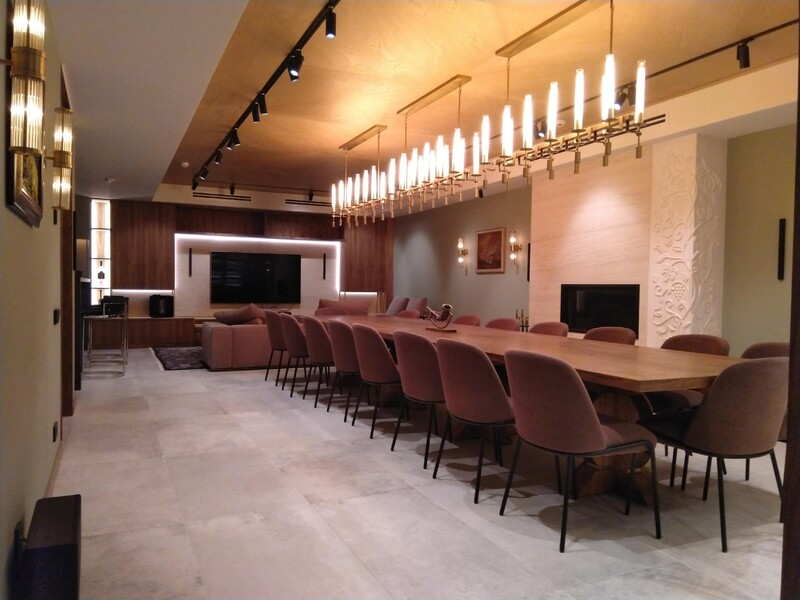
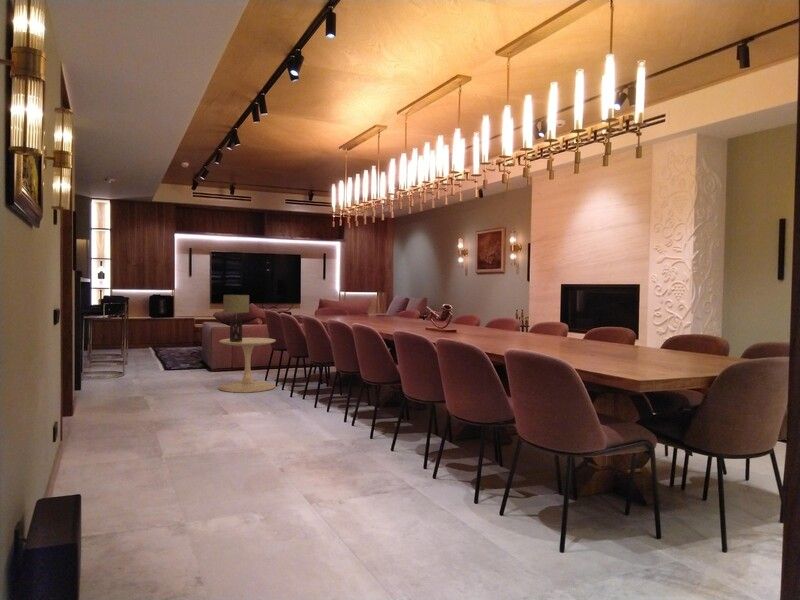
+ side table [218,337,277,394]
+ table lamp [222,294,250,342]
